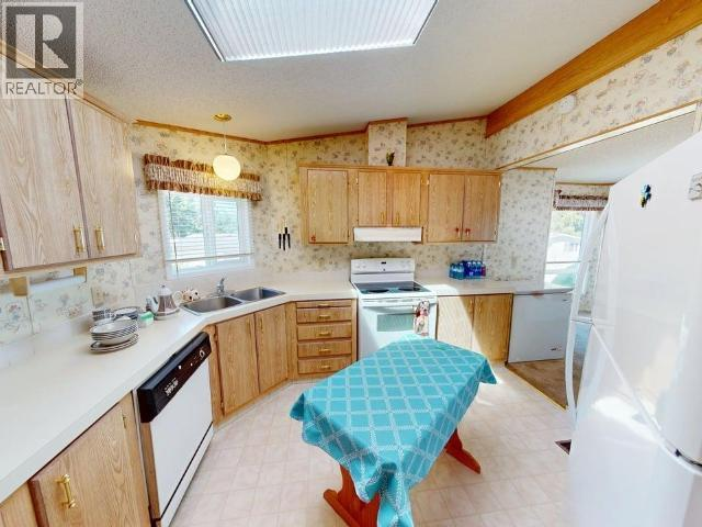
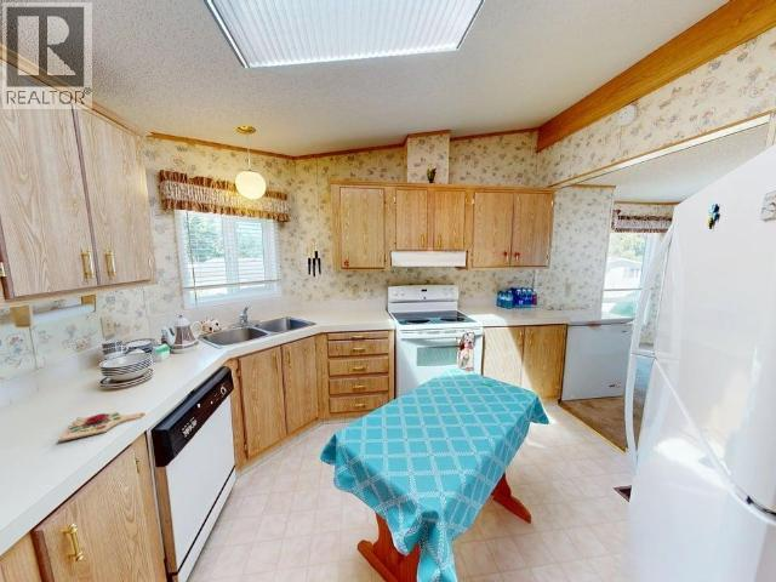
+ cutting board [58,411,147,443]
